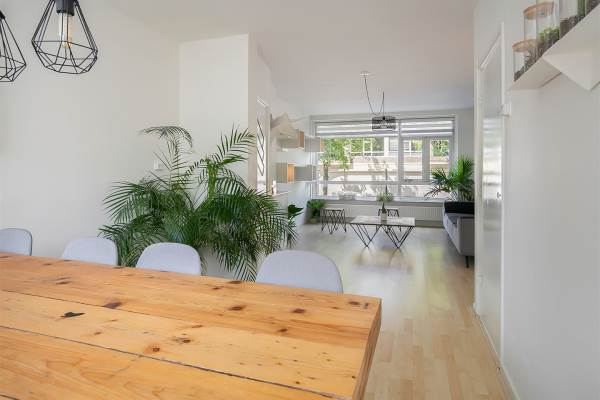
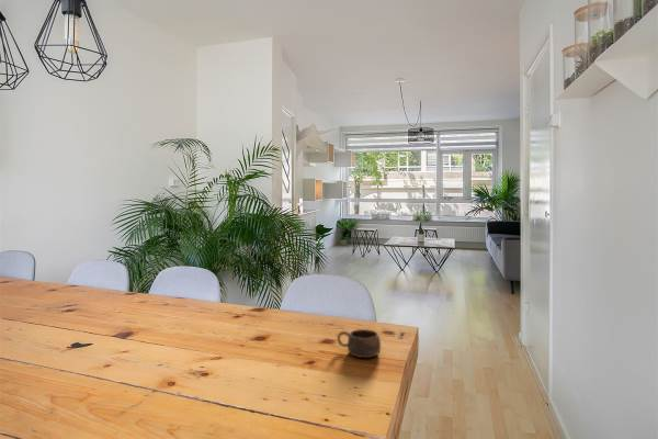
+ cup [336,328,382,359]
